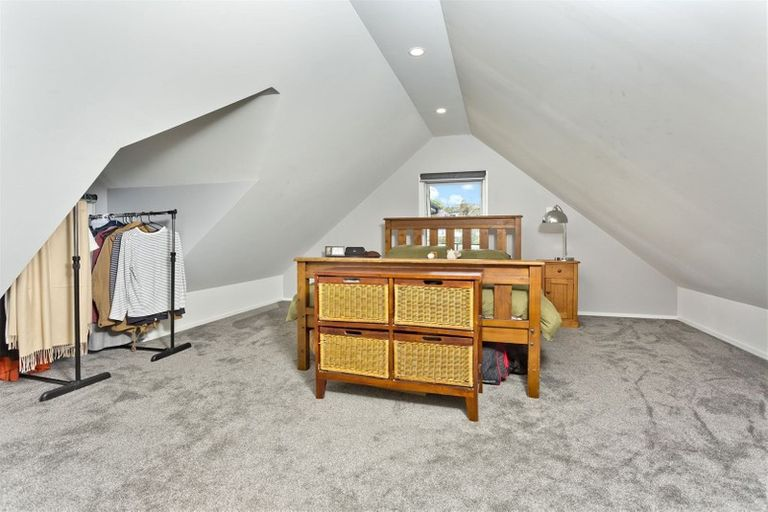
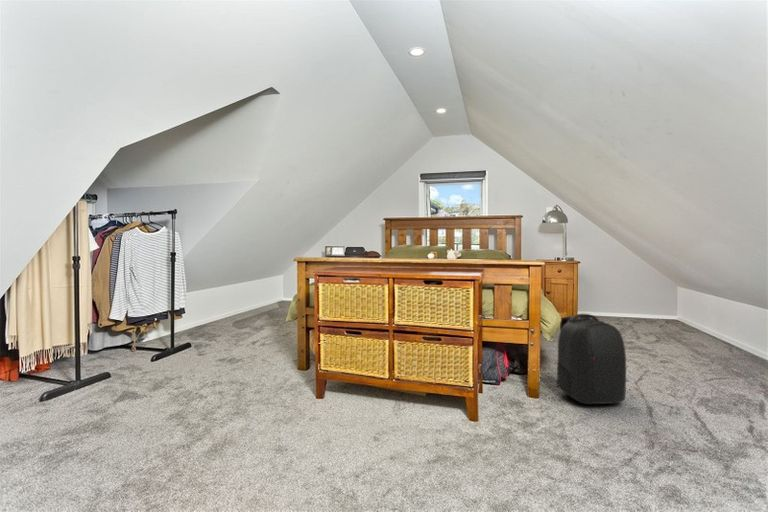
+ backpack [556,313,627,405]
